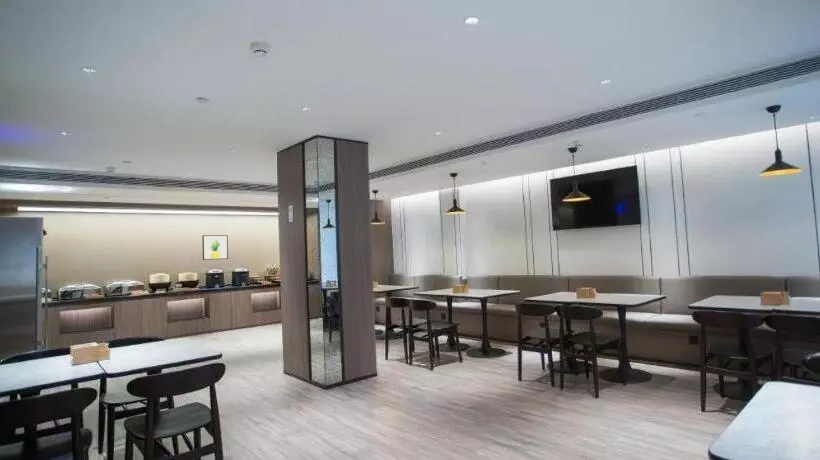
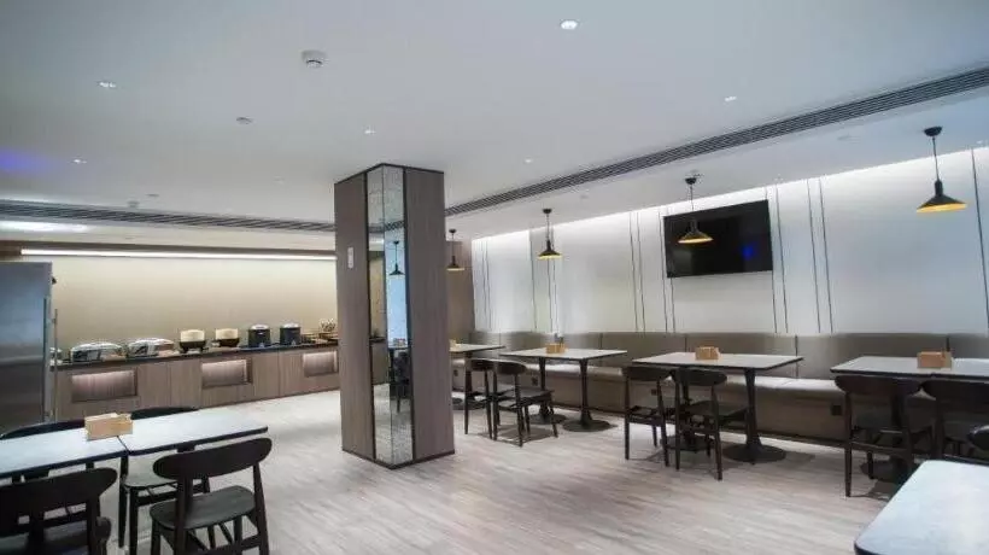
- wall art [201,234,229,261]
